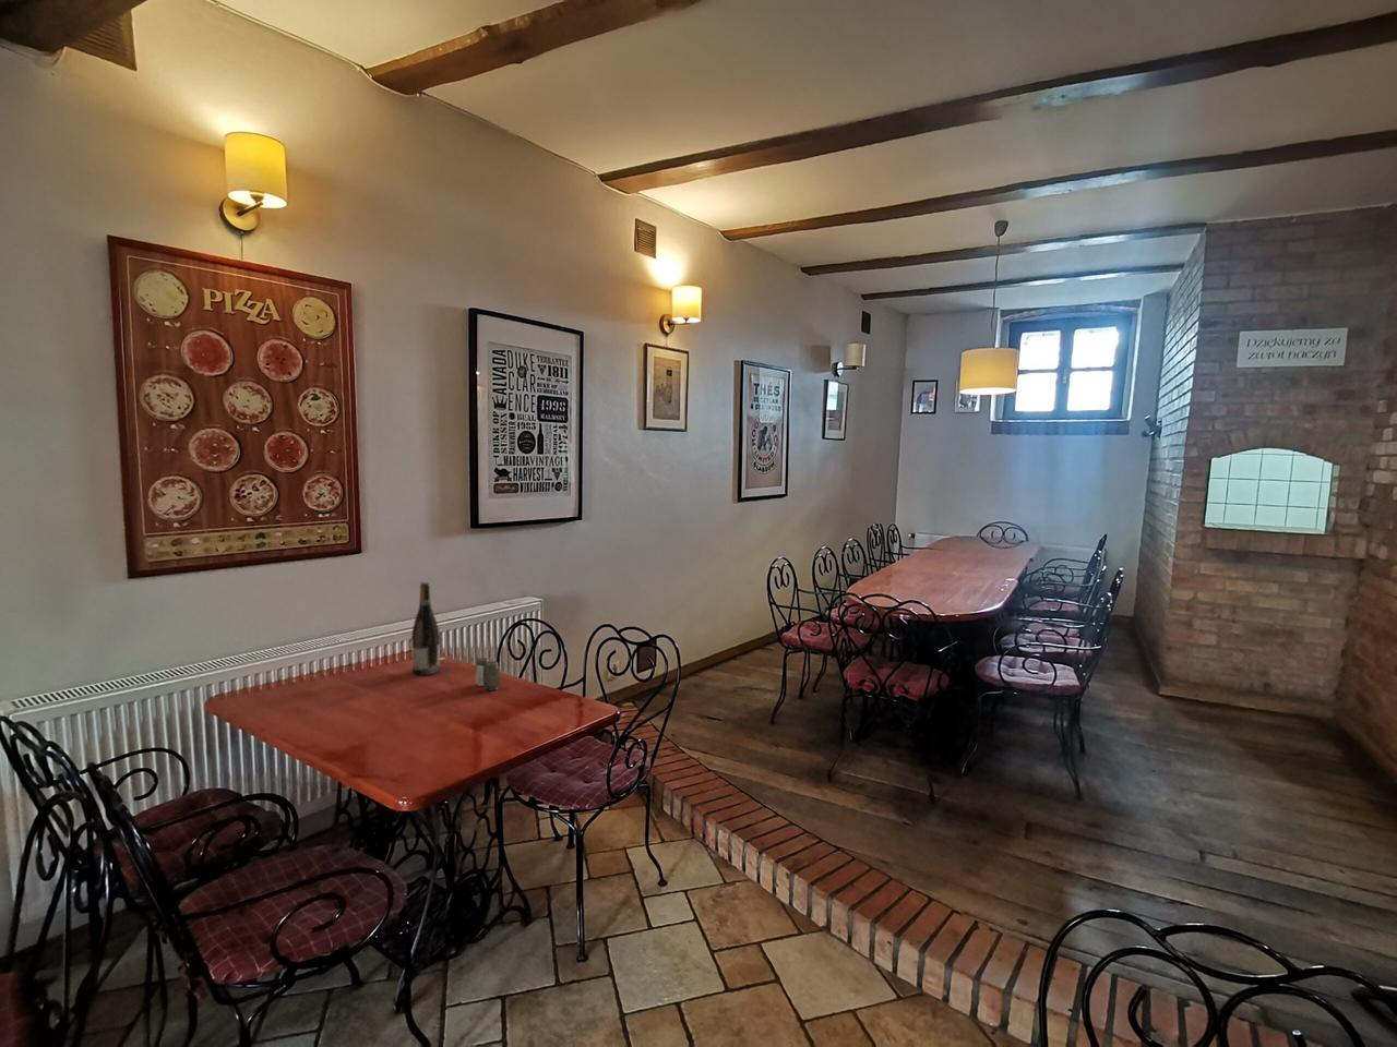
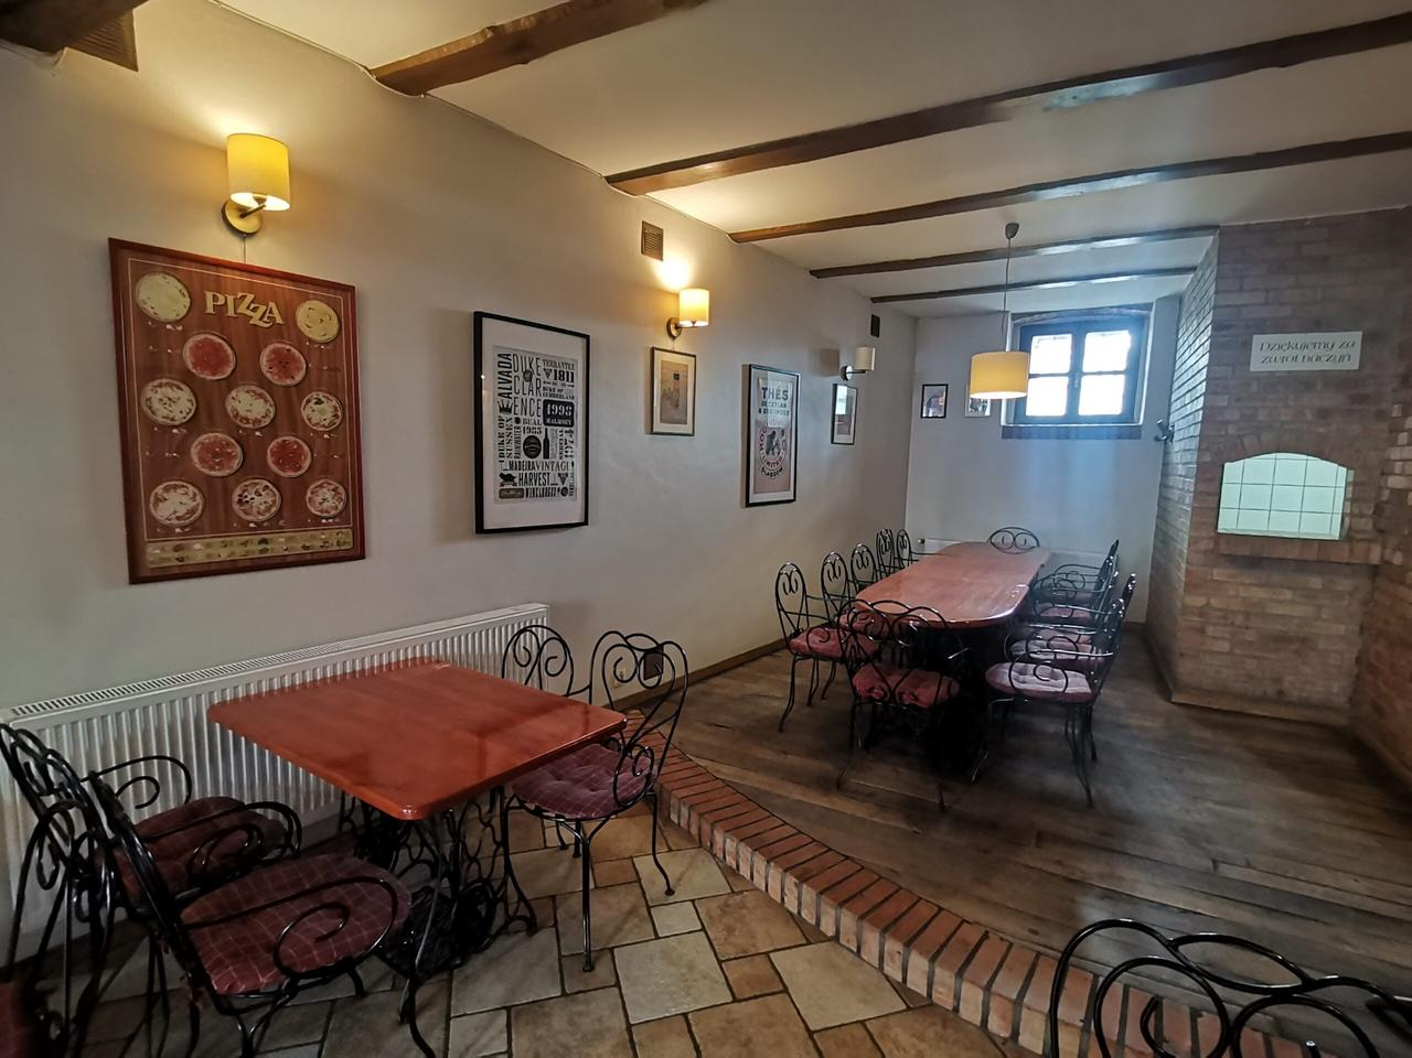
- salt and pepper shaker [474,657,501,692]
- wine bottle [410,582,441,676]
